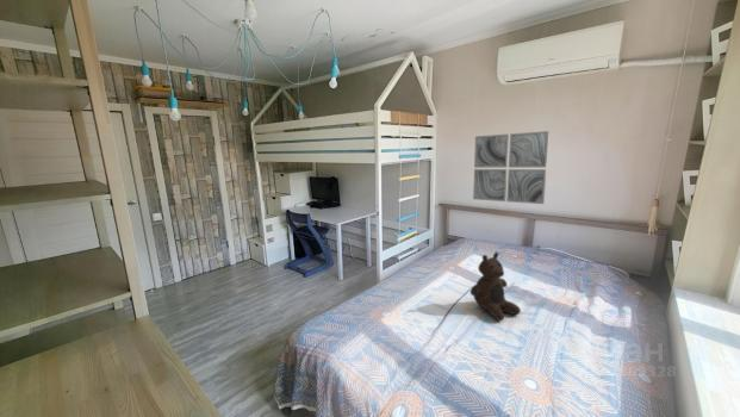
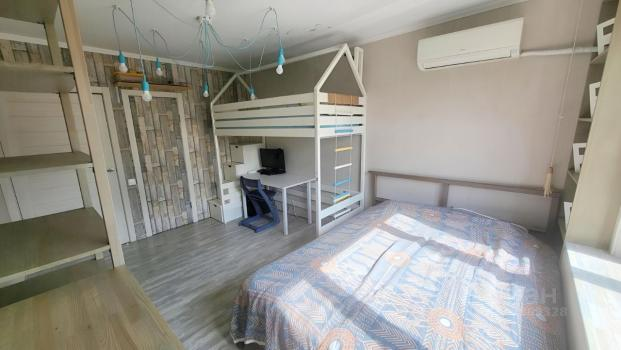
- teddy bear [470,251,522,322]
- wall art [472,130,551,205]
